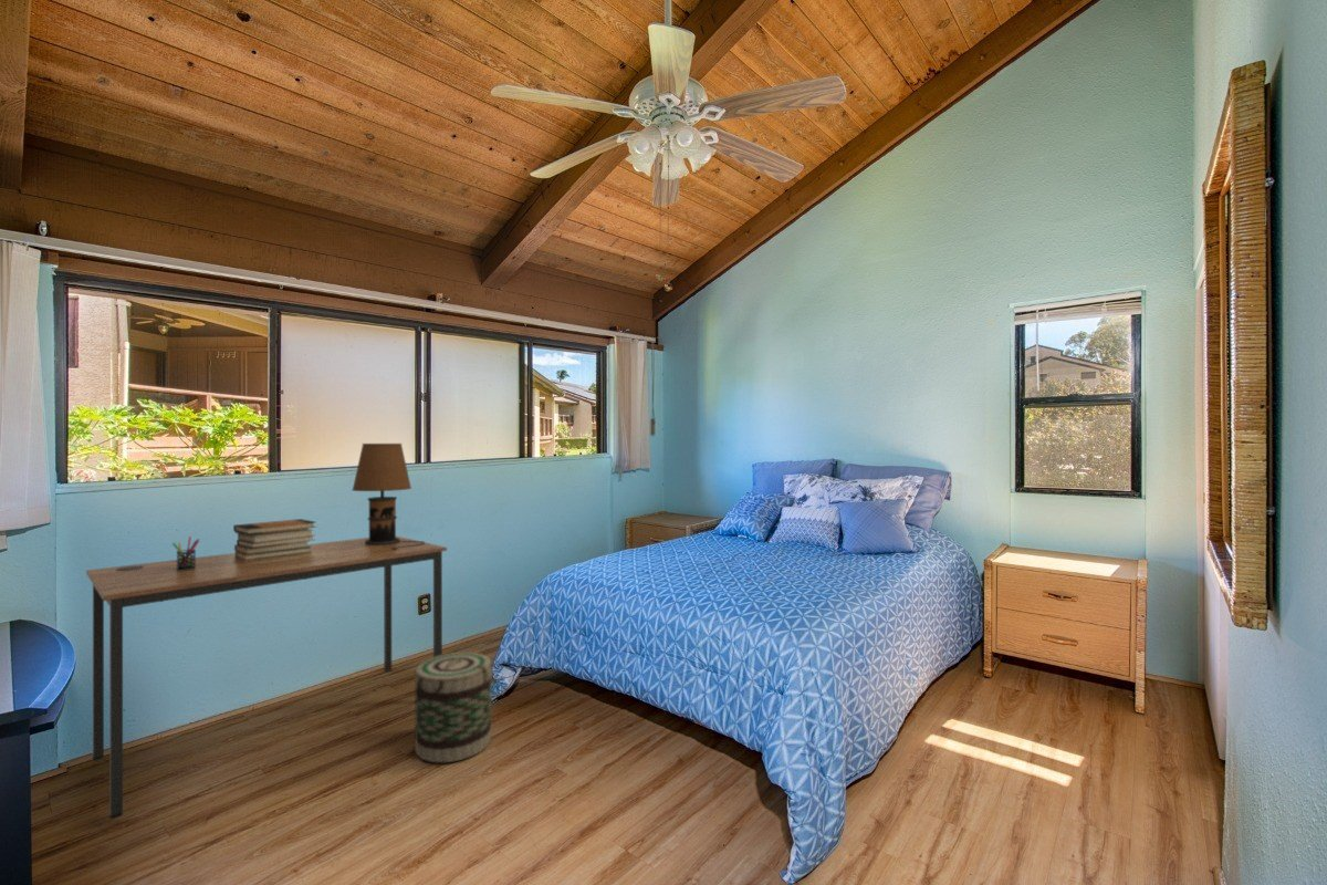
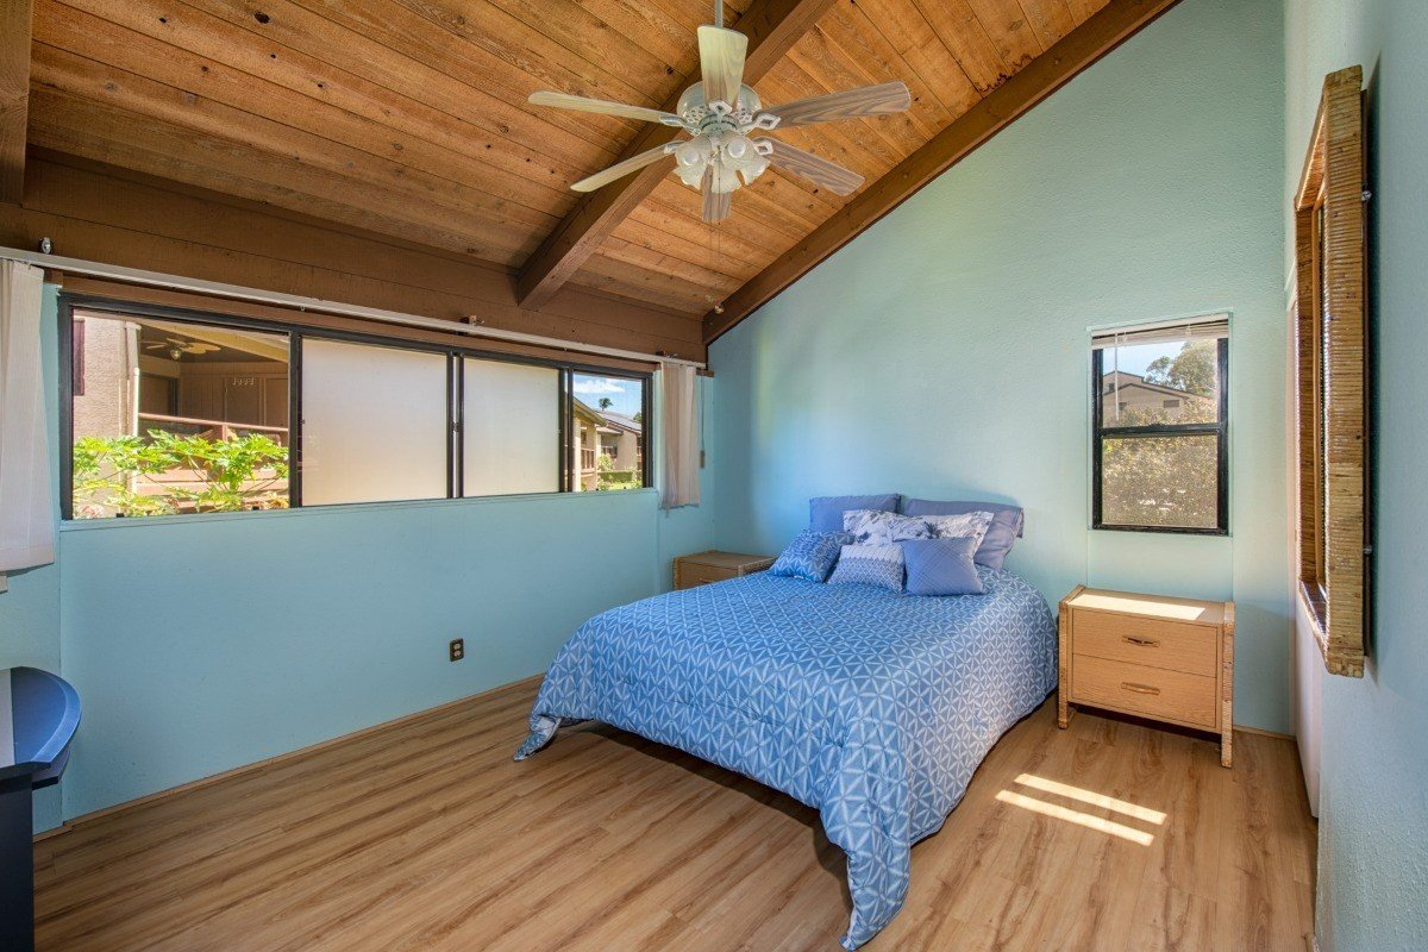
- table lamp [351,442,426,550]
- book stack [232,518,317,561]
- pen holder [171,535,200,571]
- desk [85,535,448,820]
- basket [414,652,492,763]
